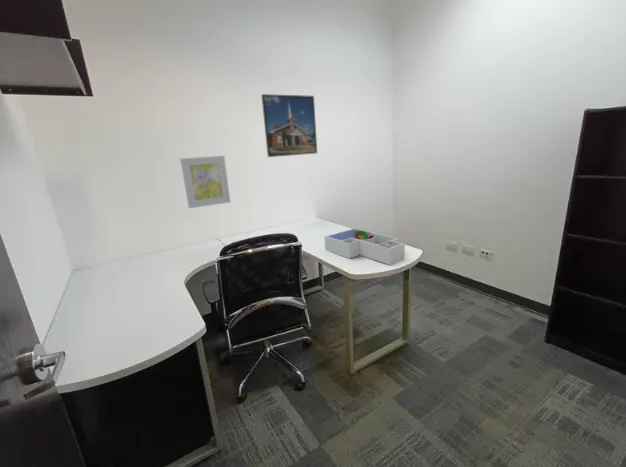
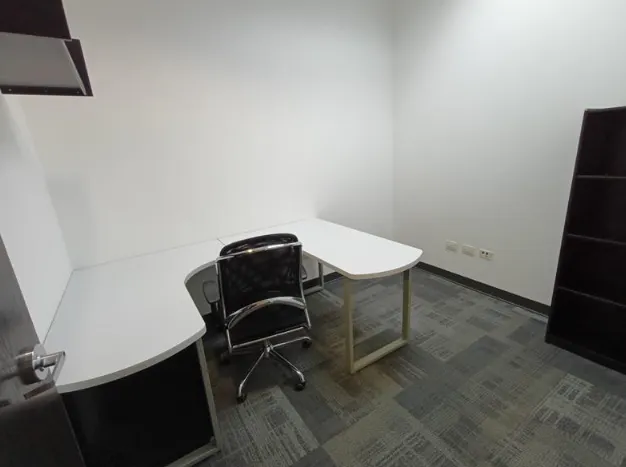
- desk organizer [323,227,406,266]
- wall art [179,155,232,209]
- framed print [261,93,318,158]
